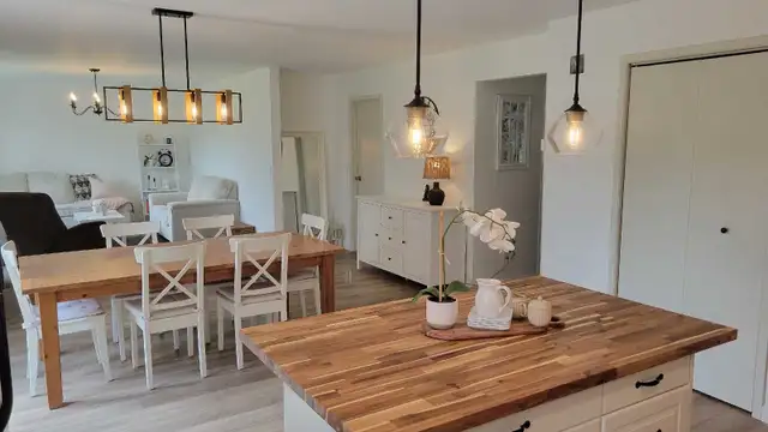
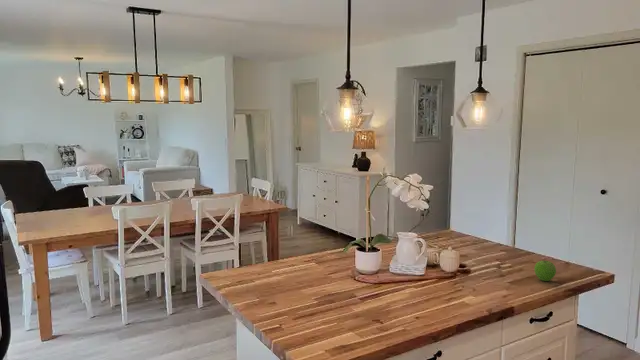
+ fruit [533,260,557,282]
